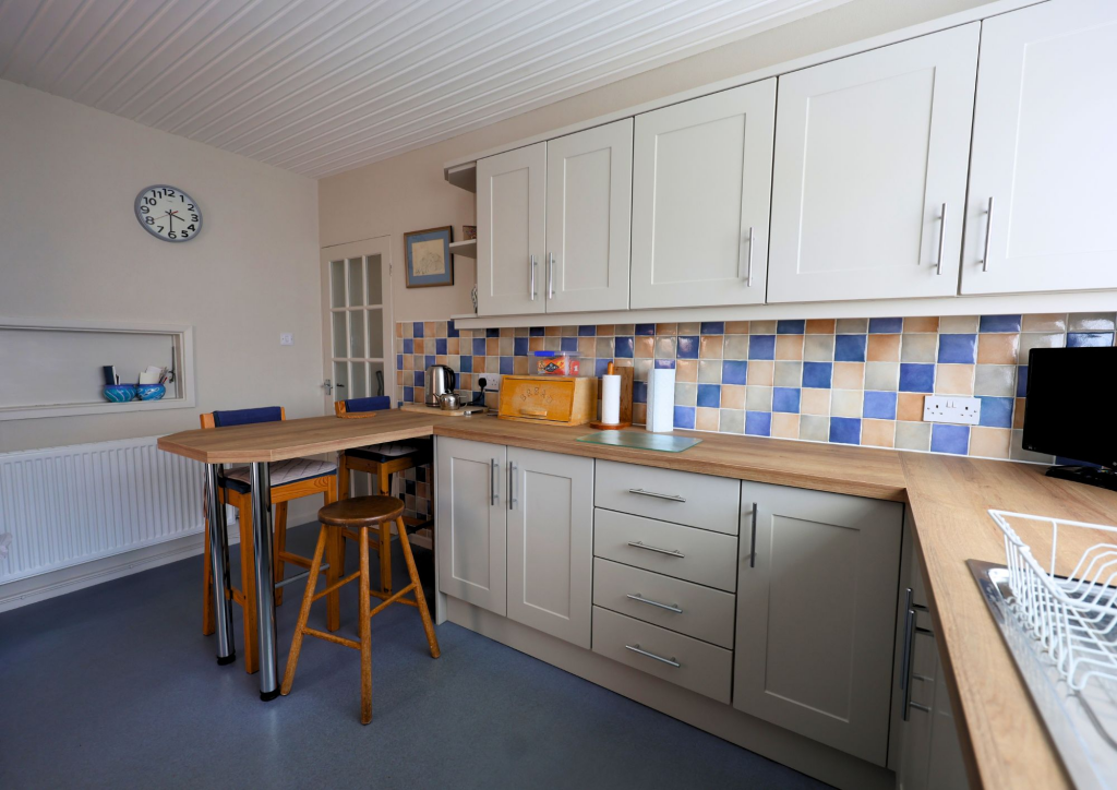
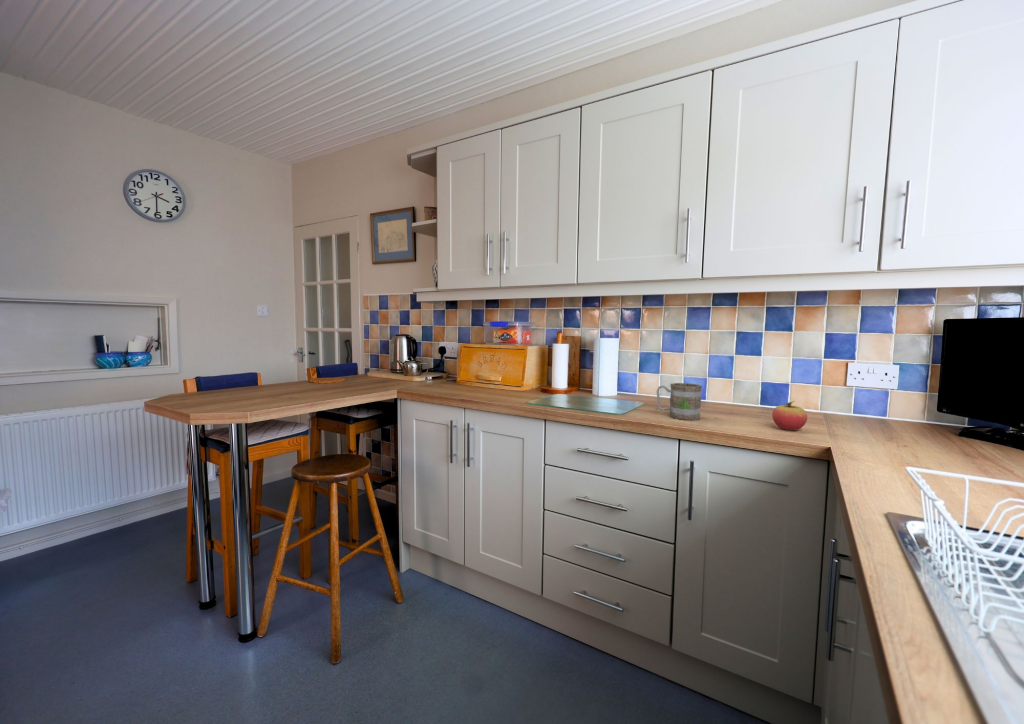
+ fruit [771,400,808,431]
+ mug [656,382,703,421]
